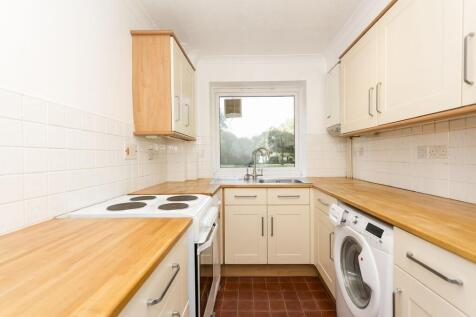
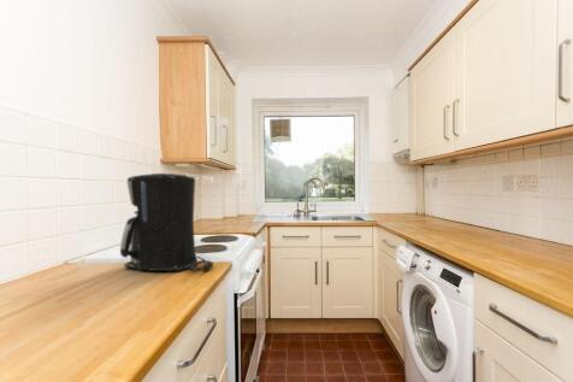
+ coffee maker [119,172,214,272]
